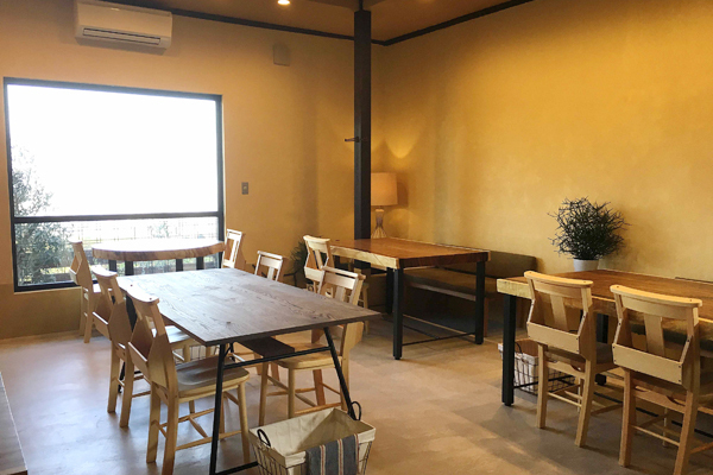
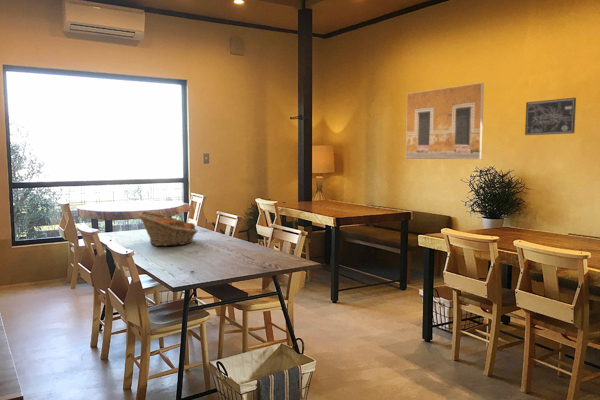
+ fruit basket [137,211,199,247]
+ wall art [524,97,577,136]
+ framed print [405,82,485,160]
